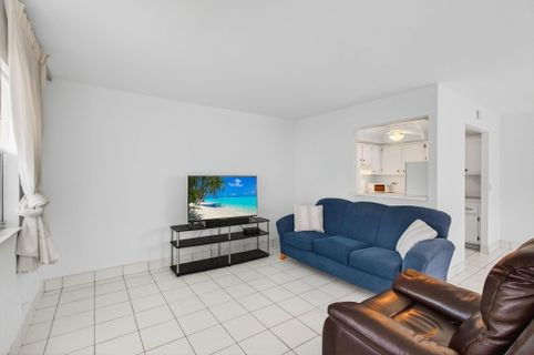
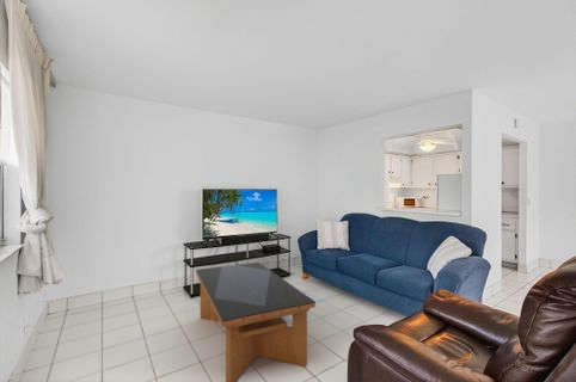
+ coffee table [195,261,317,382]
